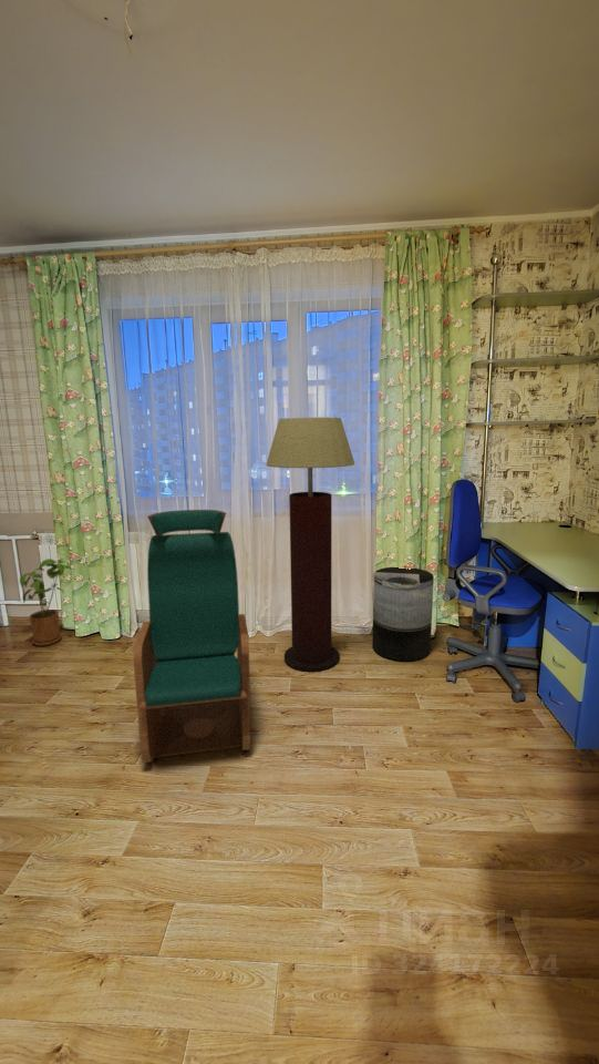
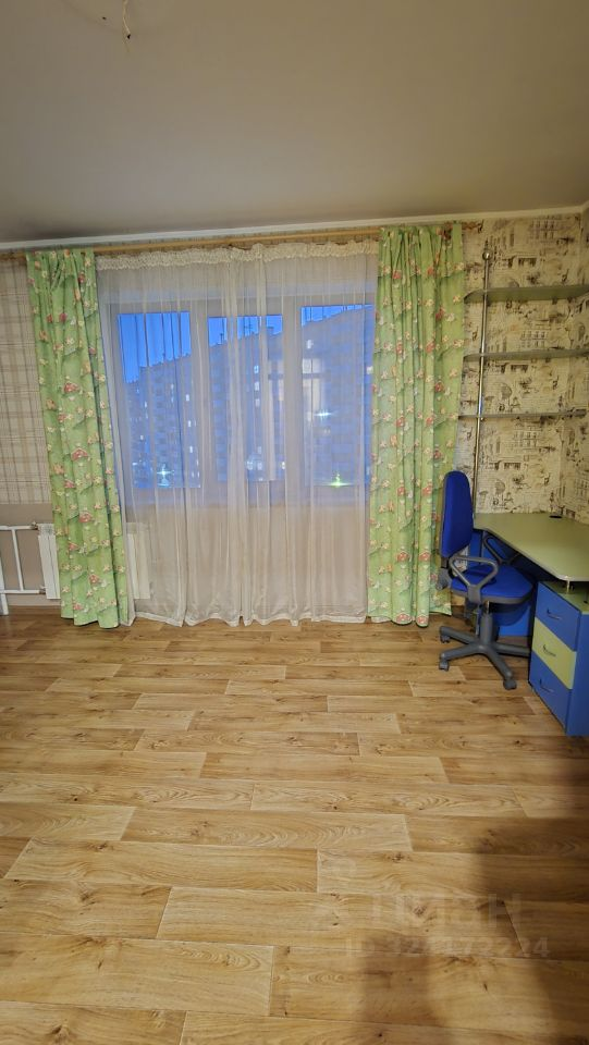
- trash can [371,566,435,662]
- floor lamp [266,417,355,673]
- armchair [133,509,251,764]
- house plant [19,557,72,647]
